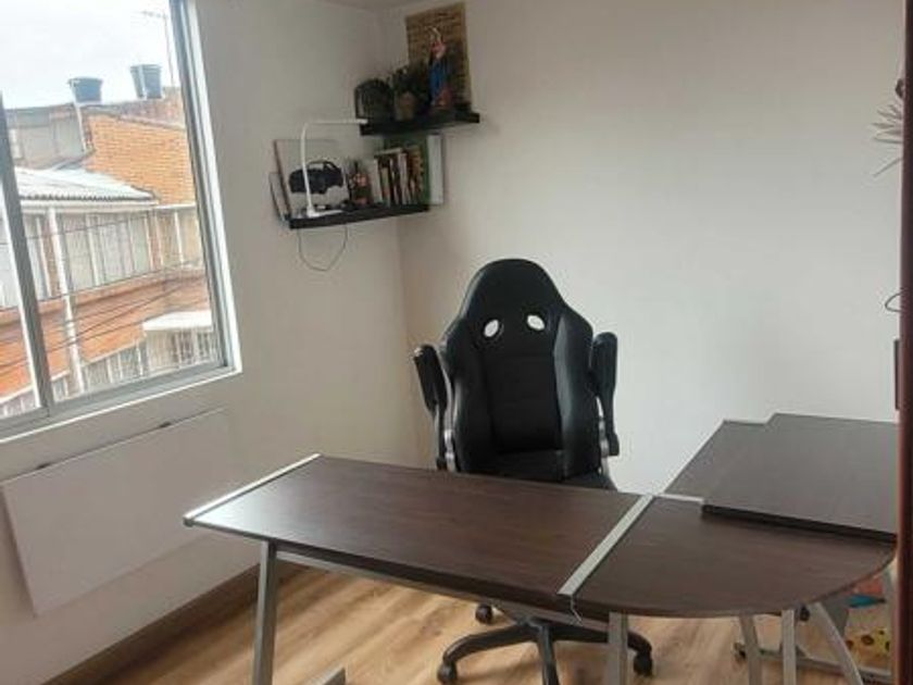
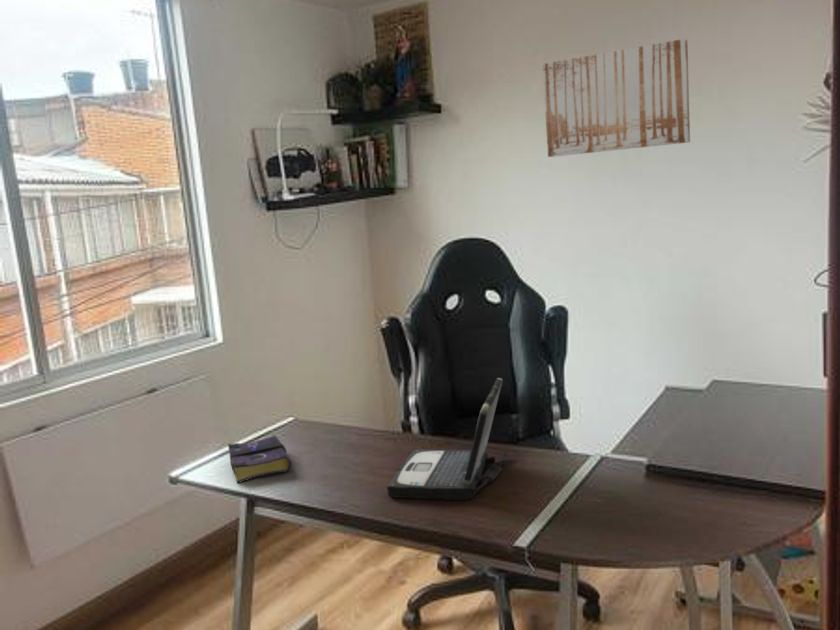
+ wall art [542,38,691,158]
+ laptop [386,377,508,501]
+ book [227,435,292,484]
